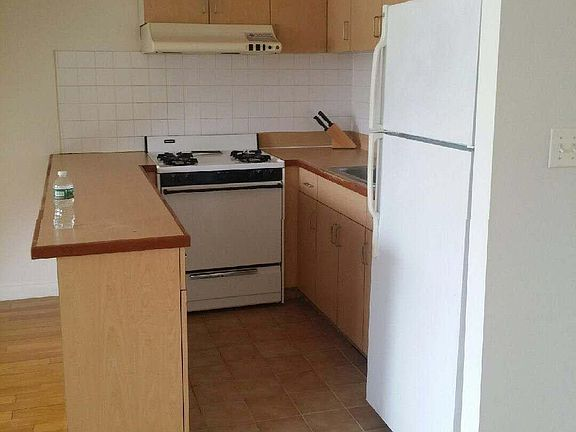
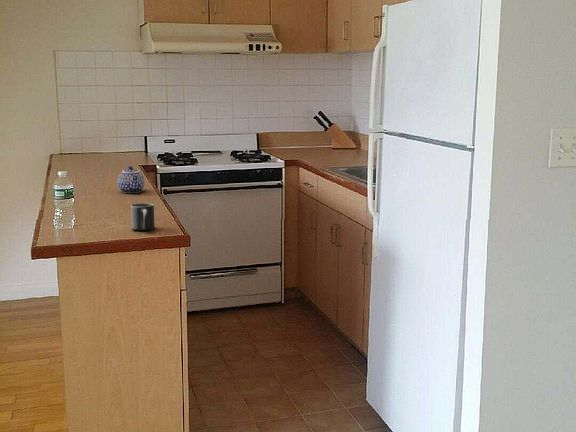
+ teapot [117,165,146,194]
+ mug [130,202,156,232]
